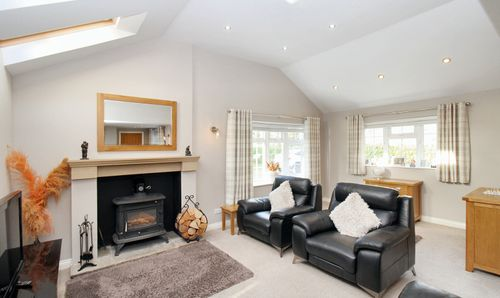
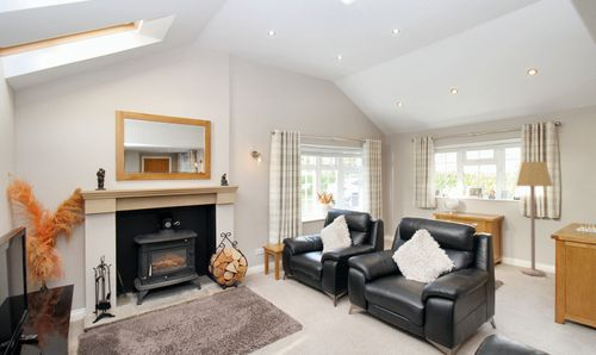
+ lamp [513,161,554,278]
